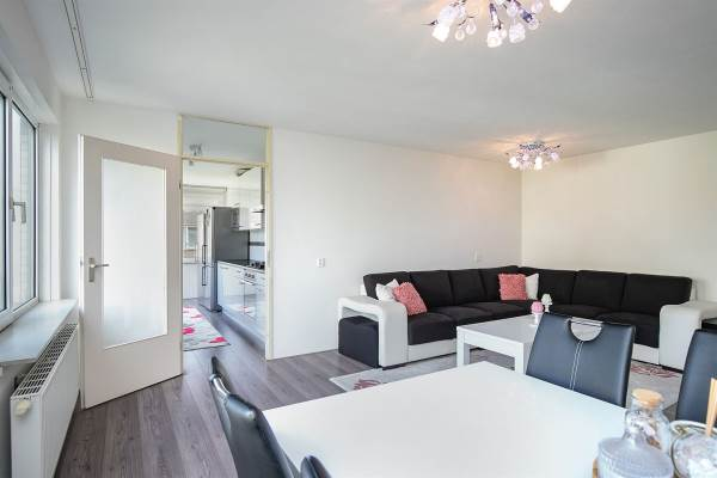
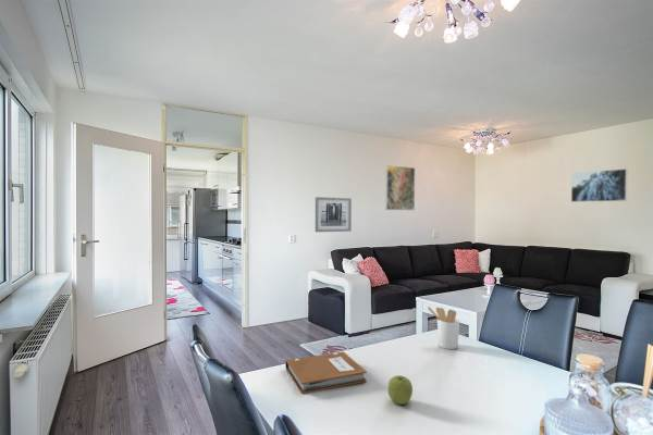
+ fruit [386,374,414,406]
+ wall art [315,196,353,233]
+ utensil holder [427,306,460,350]
+ notebook [284,351,368,395]
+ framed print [570,167,628,203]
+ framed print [384,164,416,211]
